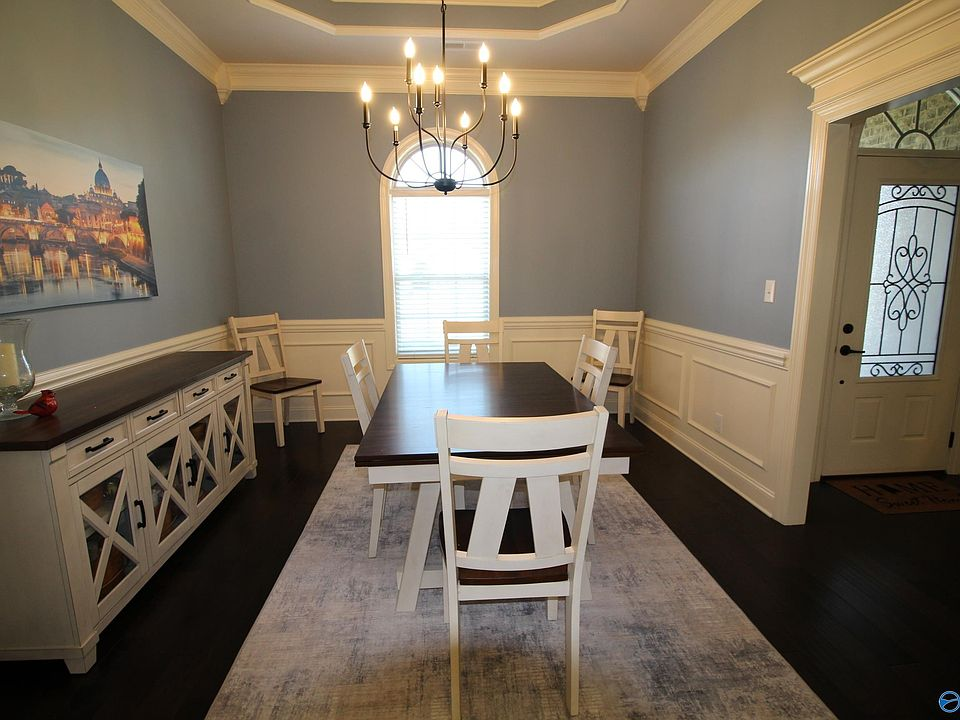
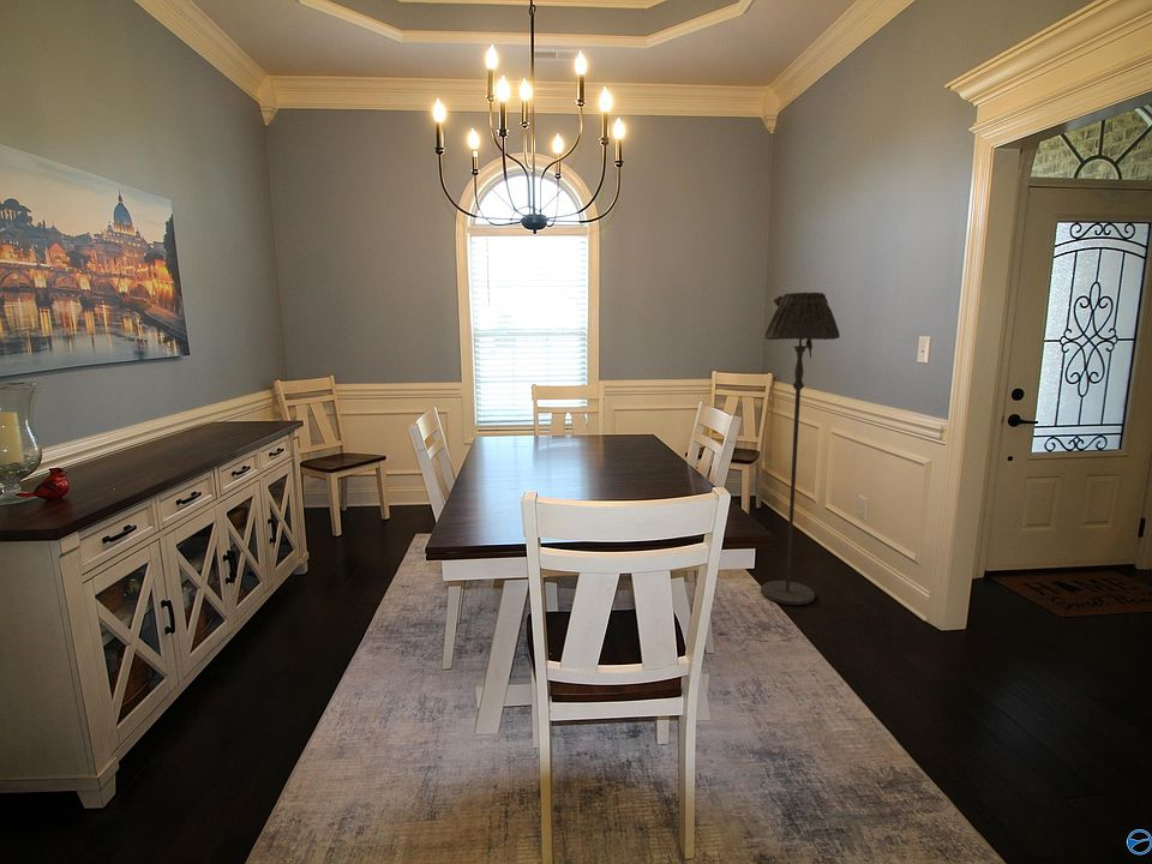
+ floor lamp [760,292,841,606]
